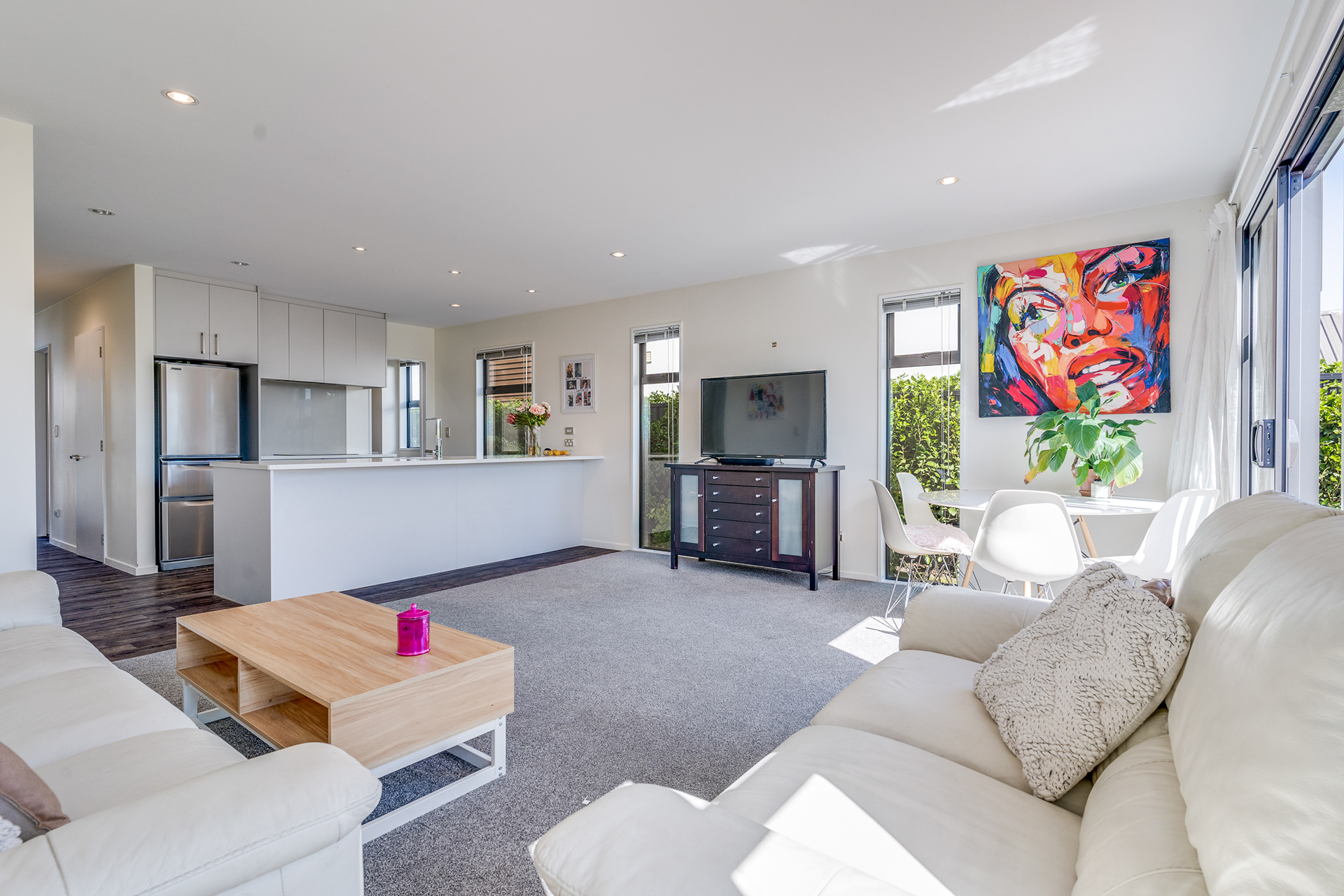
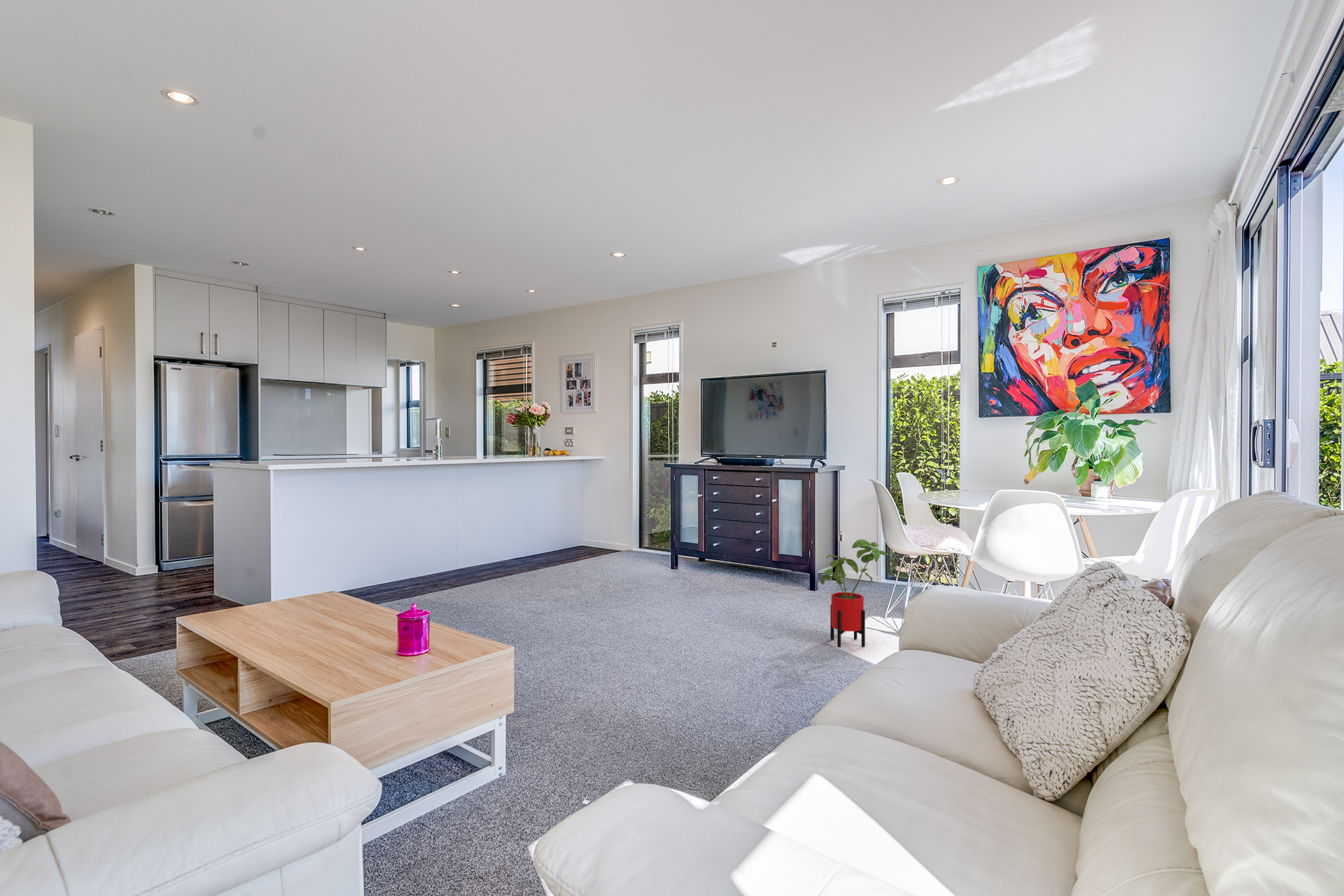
+ house plant [820,539,890,647]
